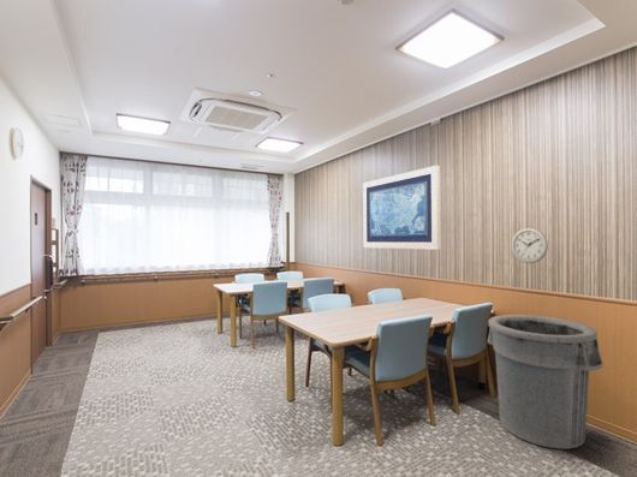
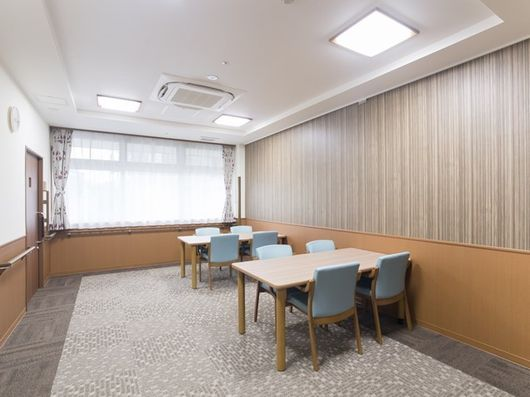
- wall clock [511,227,549,264]
- trash can [487,314,605,451]
- wall art [362,165,442,250]
